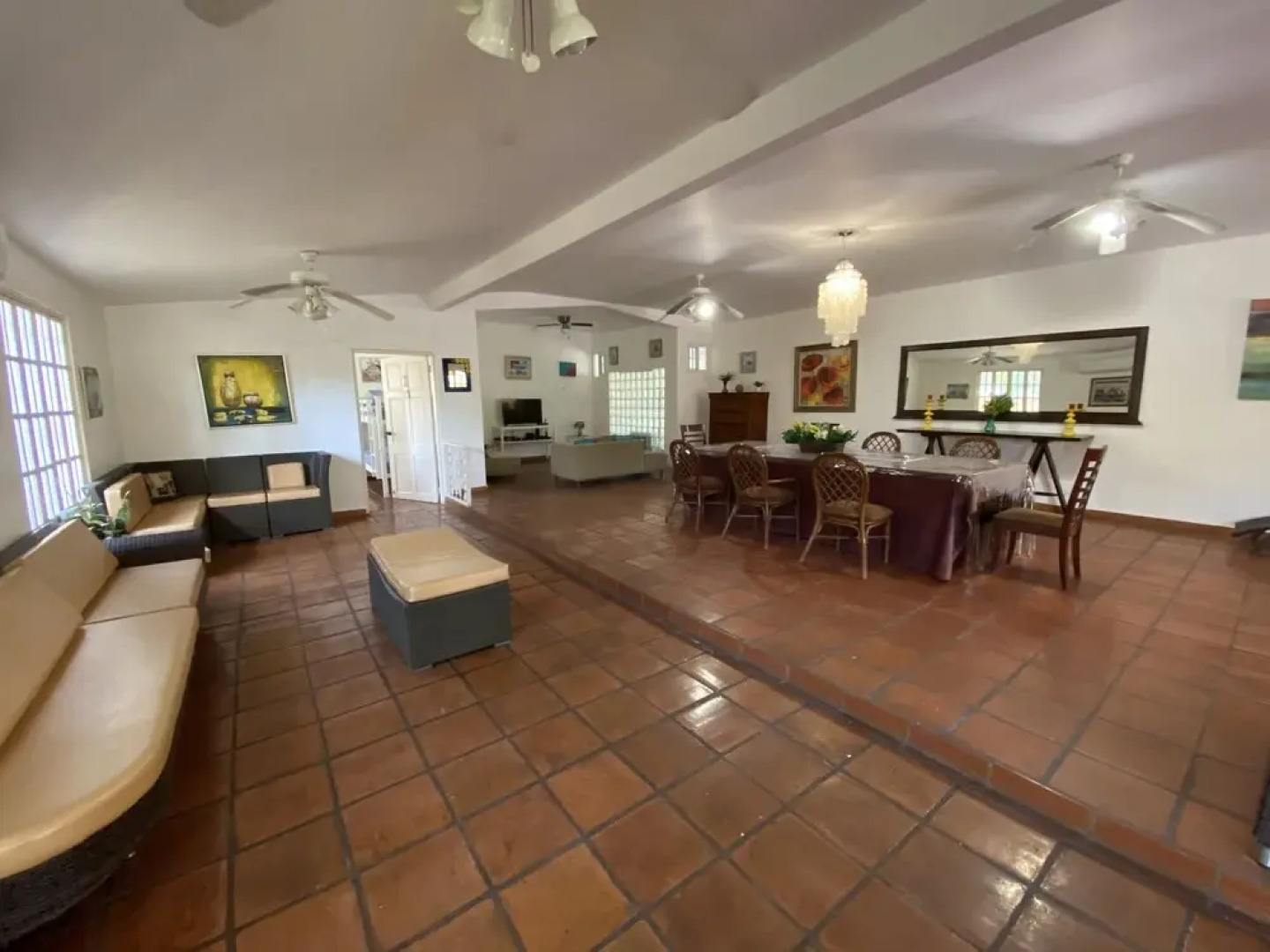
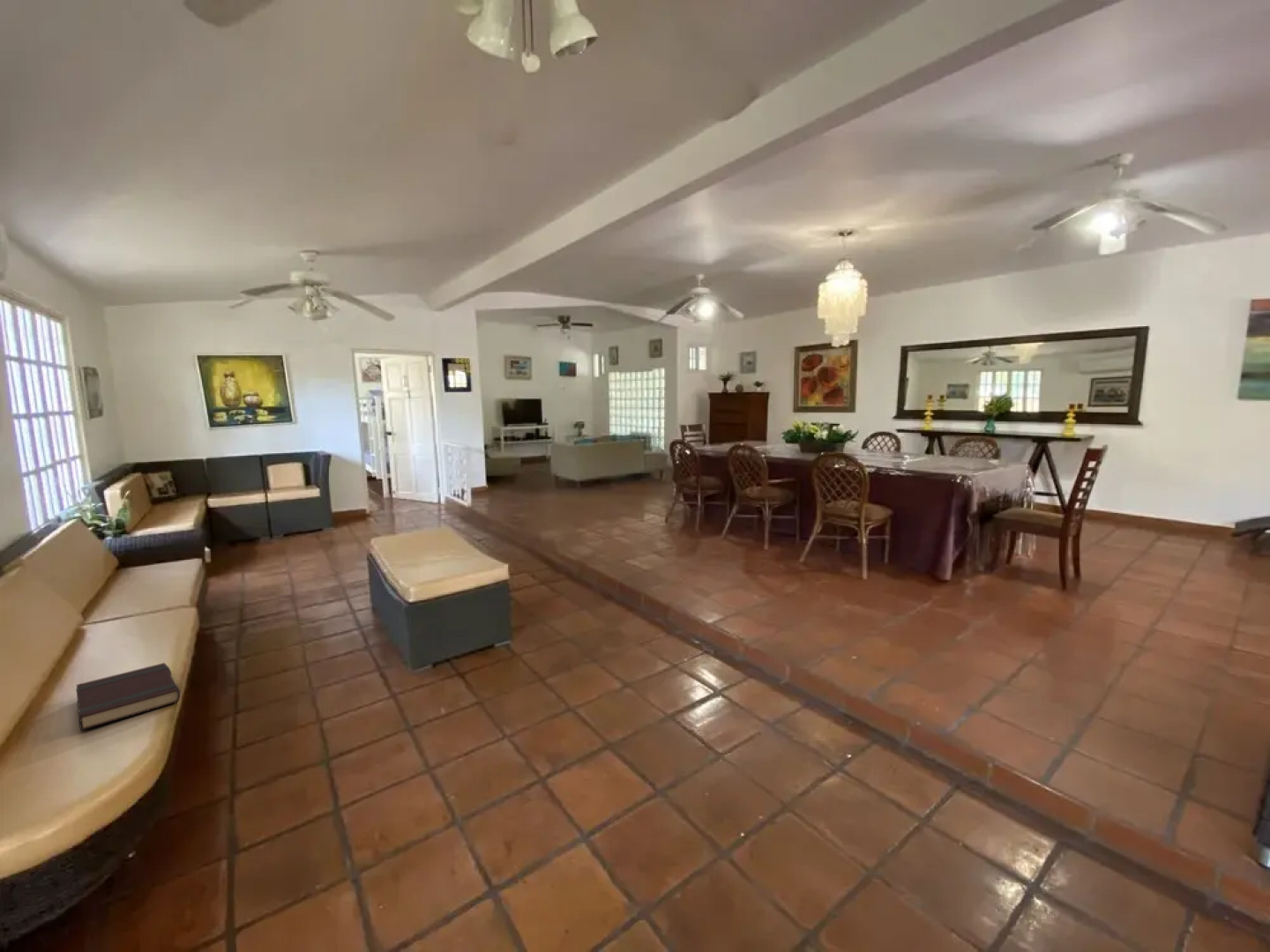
+ book [75,662,181,732]
